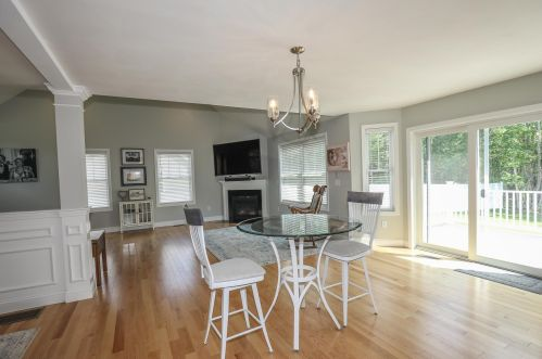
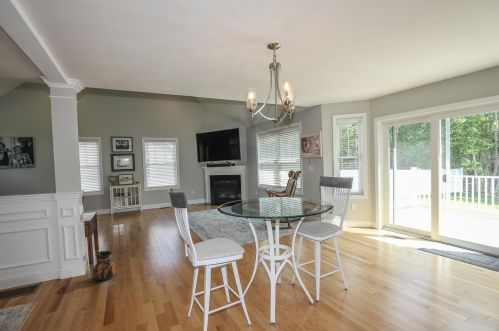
+ ceramic jug [92,250,117,282]
